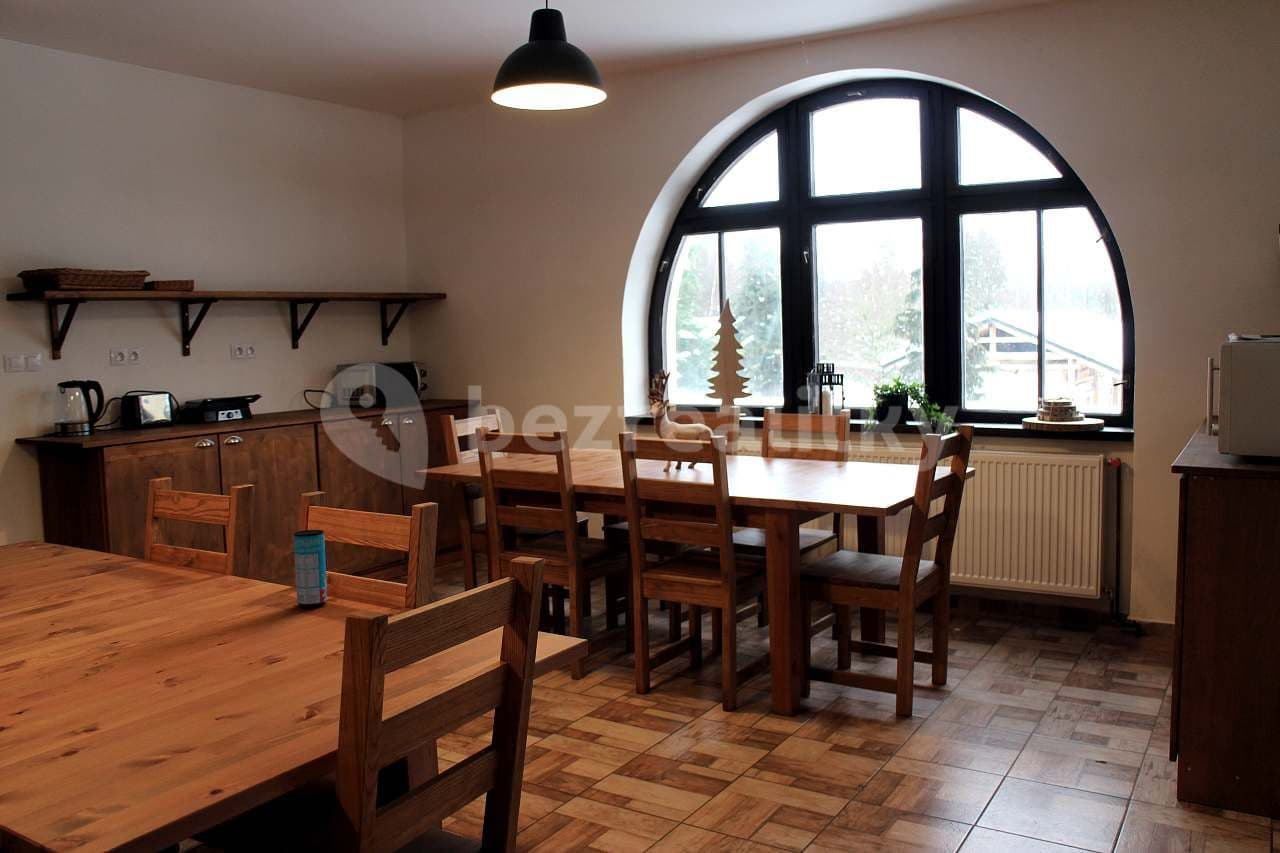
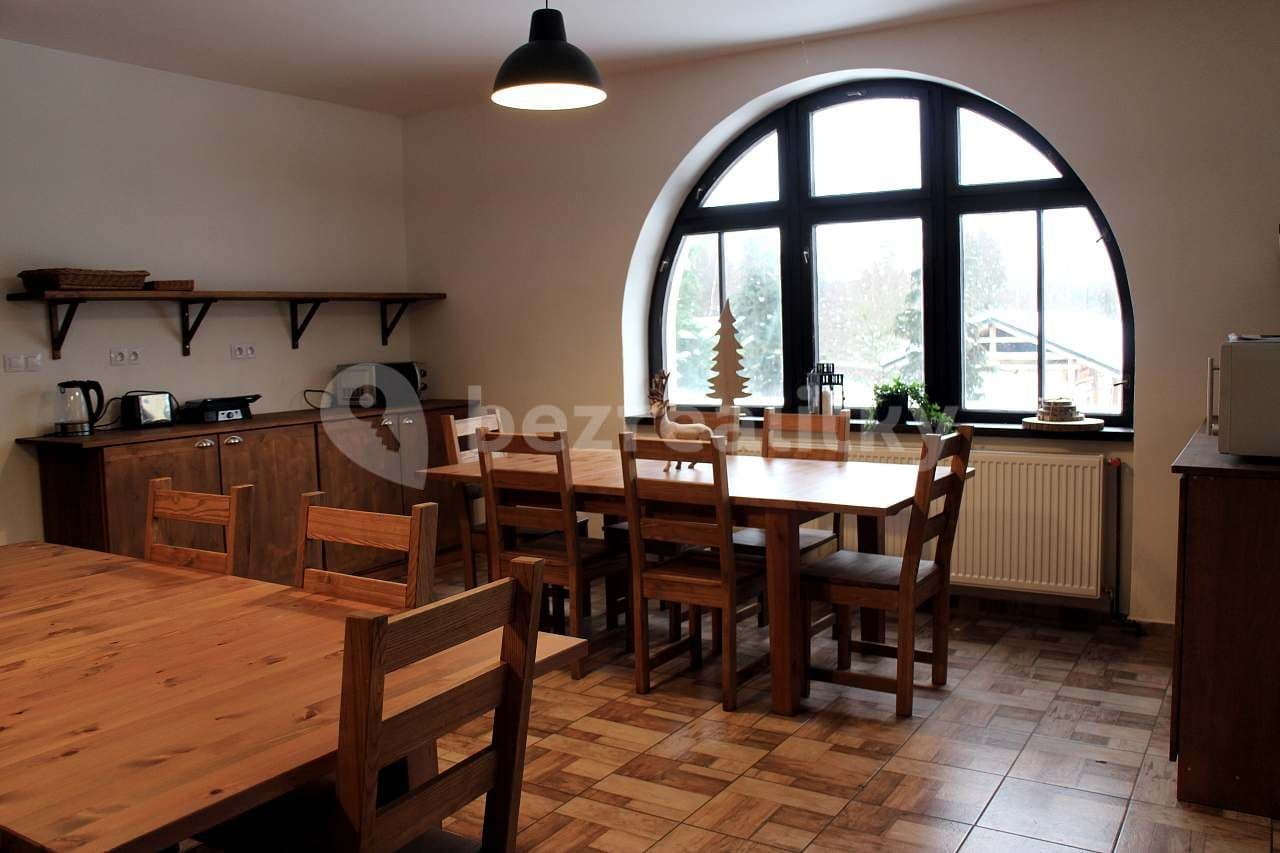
- beverage can [293,529,328,608]
